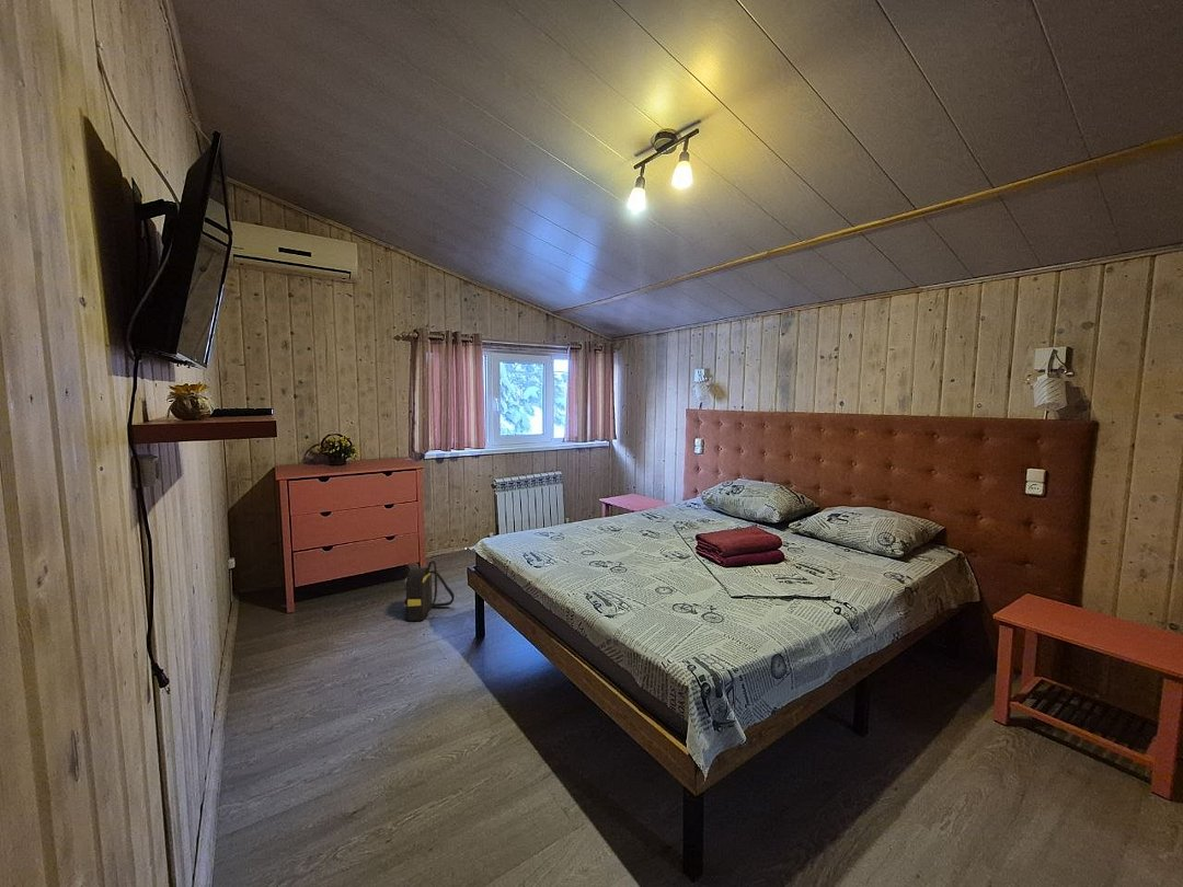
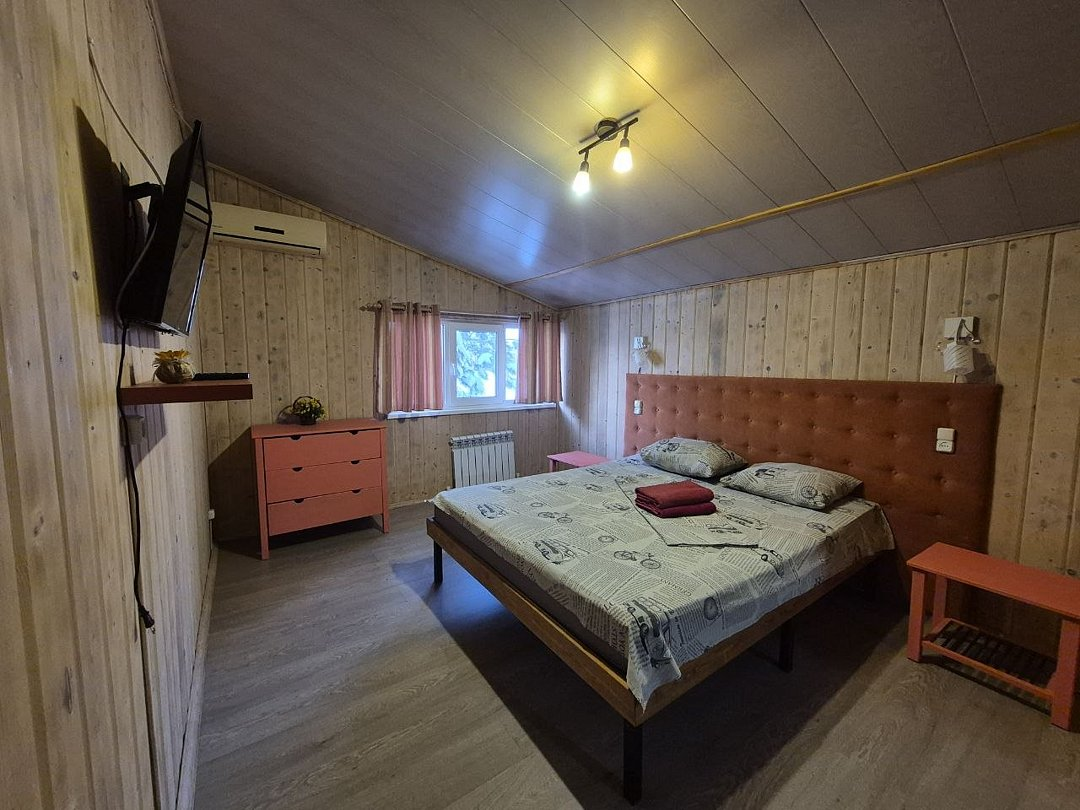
- backpack [403,560,456,622]
